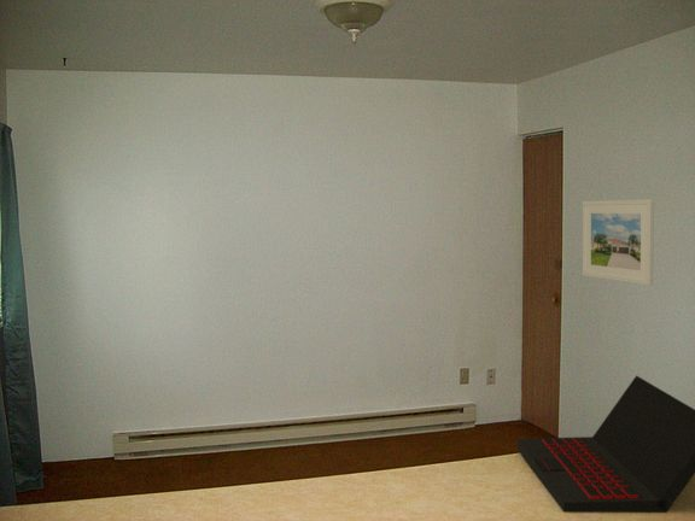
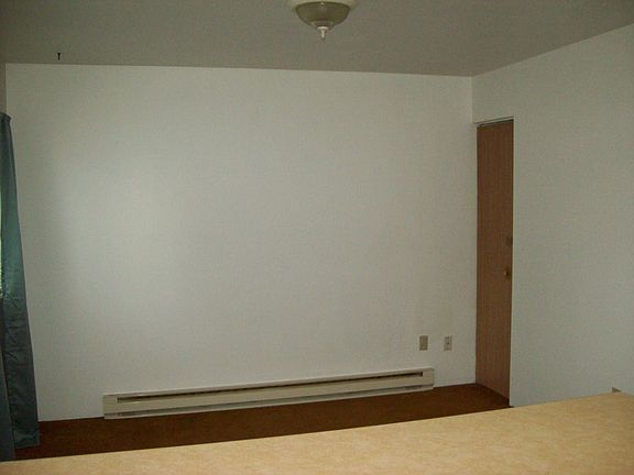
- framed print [582,198,655,286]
- laptop [516,374,695,514]
